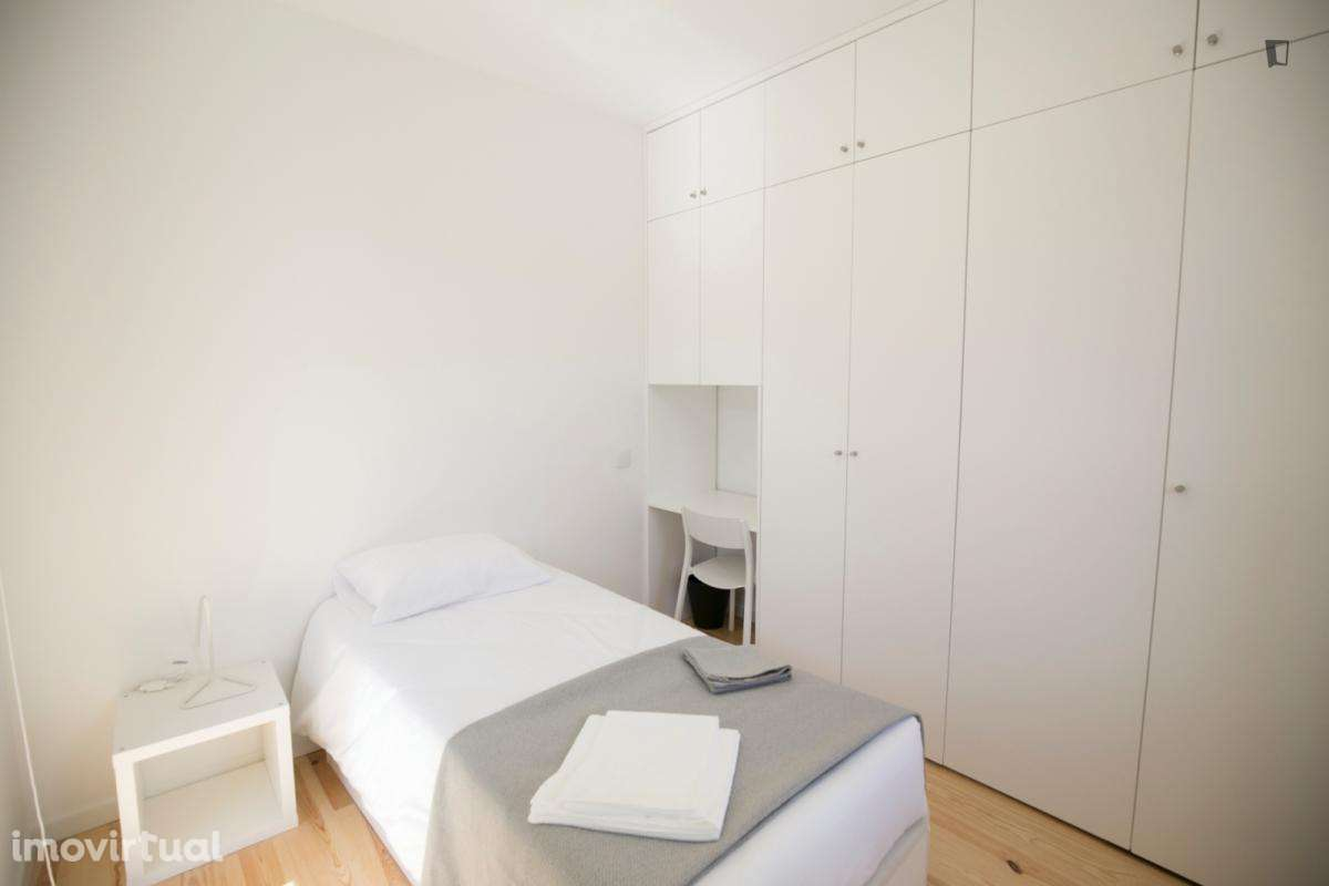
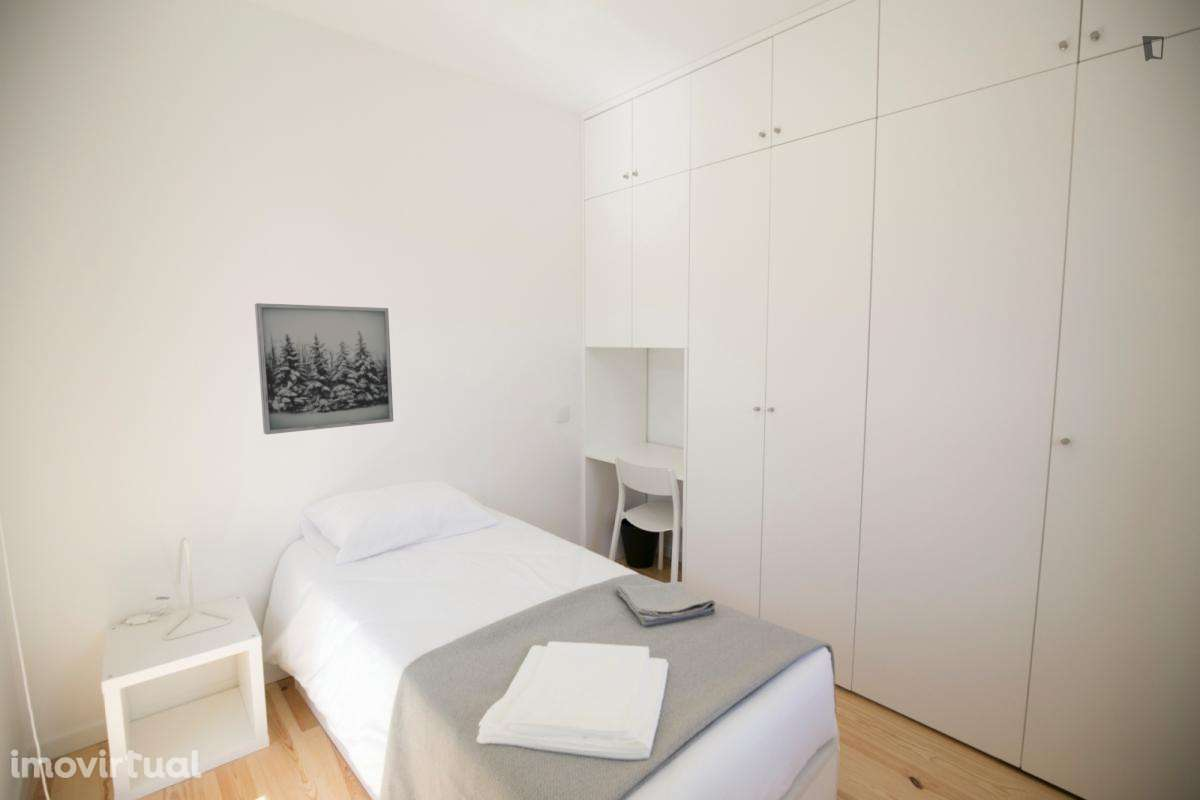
+ wall art [254,302,394,435]
